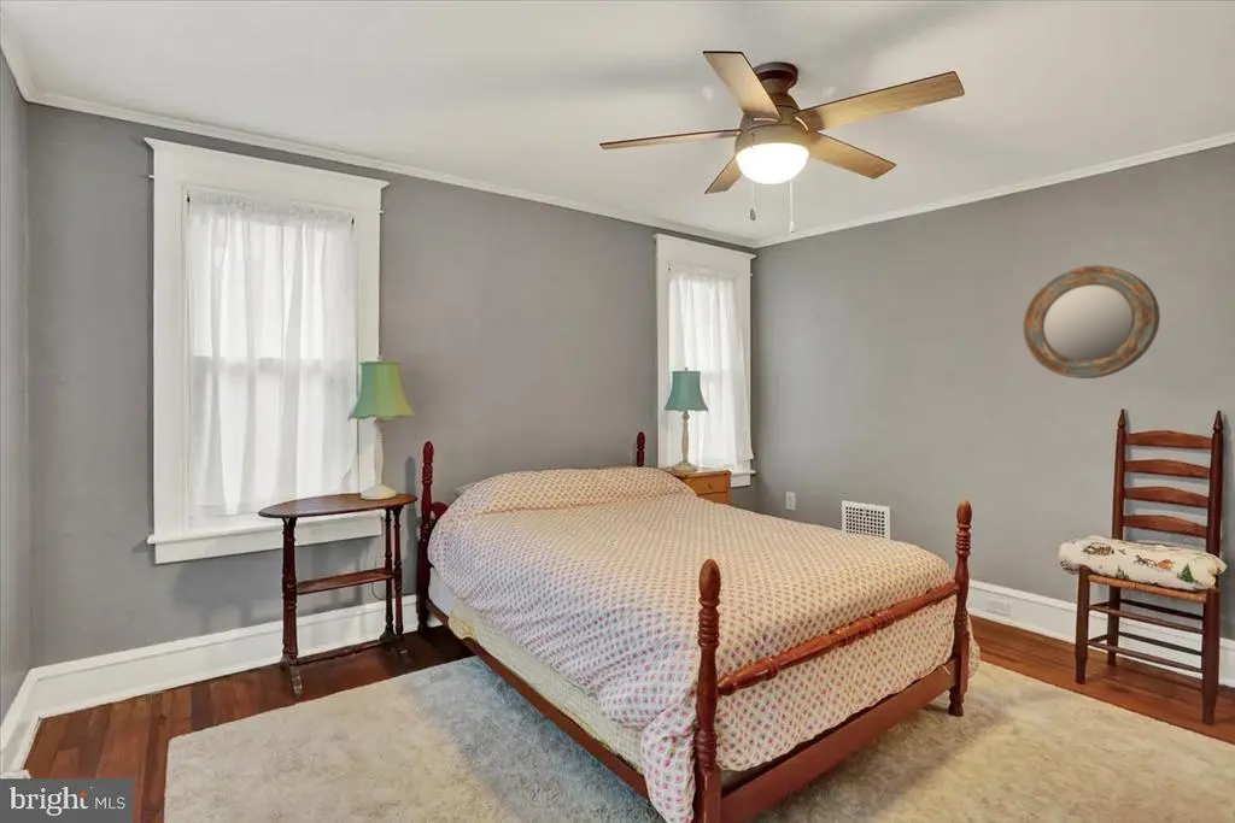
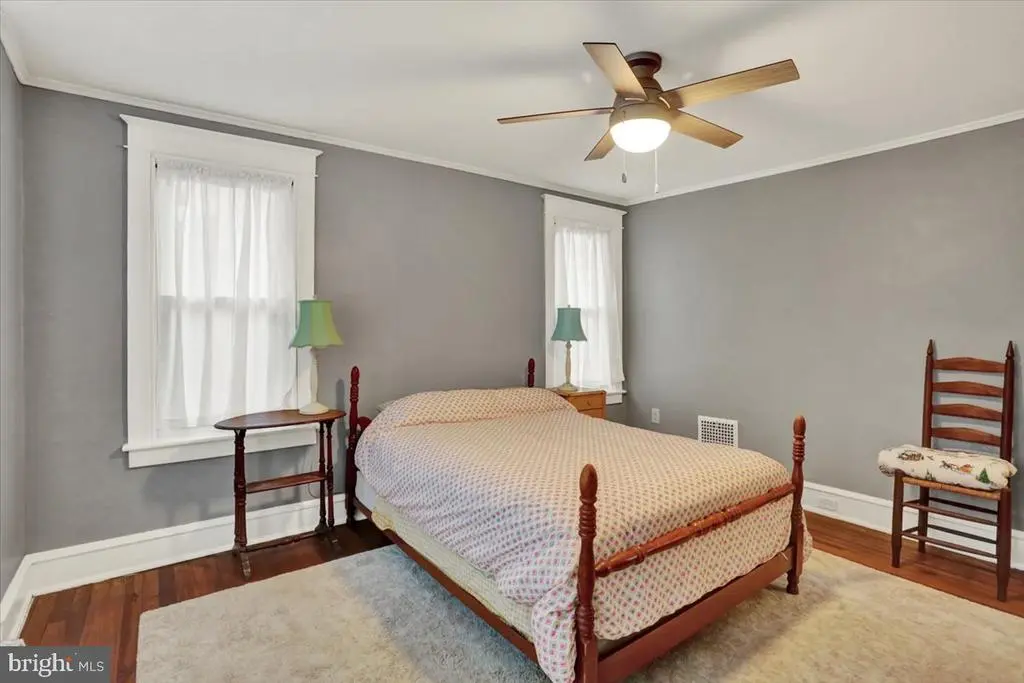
- home mirror [1022,265,1161,380]
